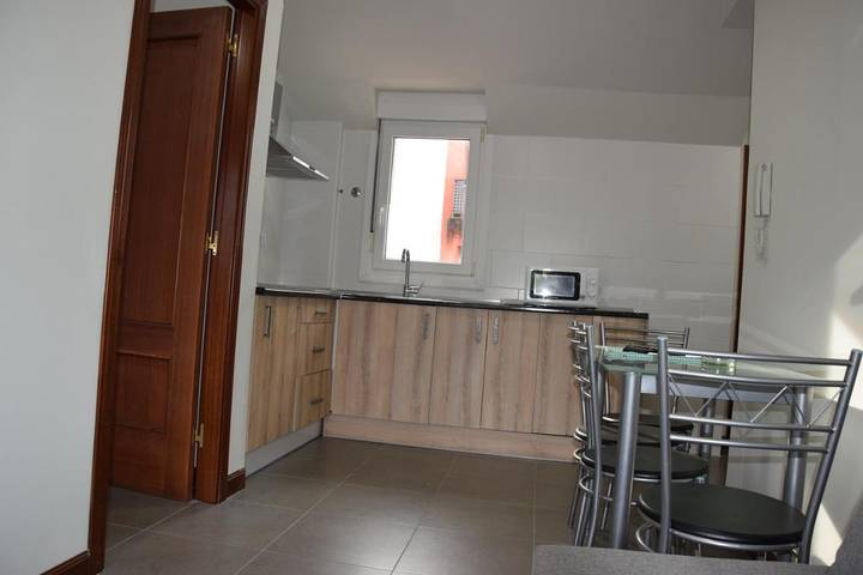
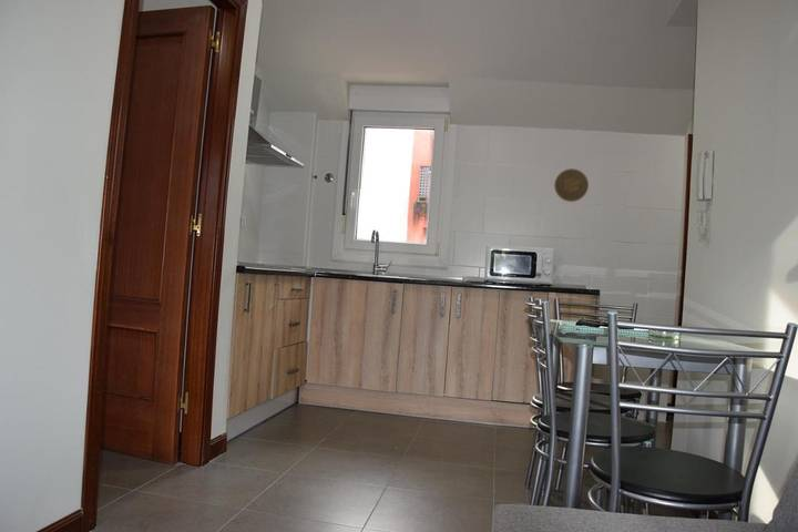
+ decorative plate [553,167,590,203]
